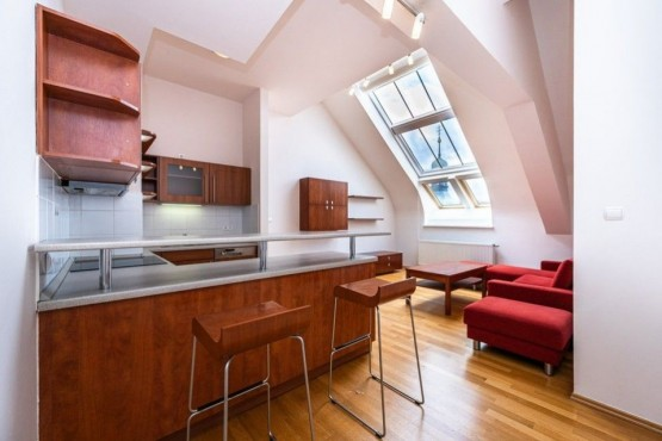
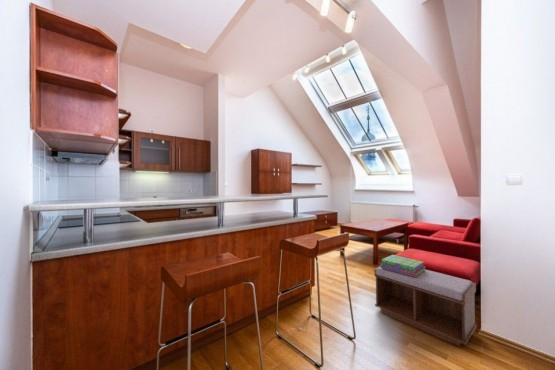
+ stack of books [380,254,426,277]
+ bench [373,265,477,347]
